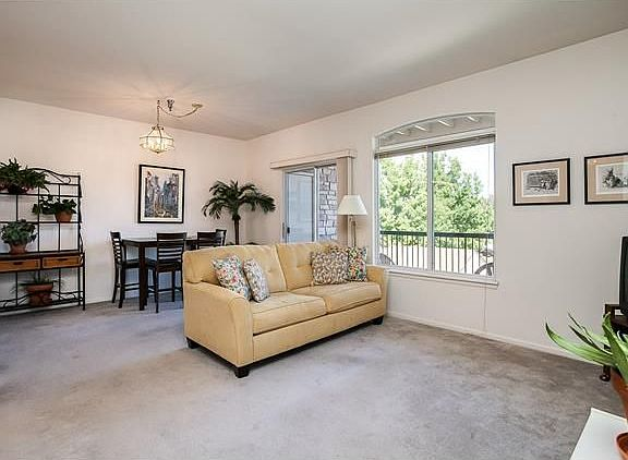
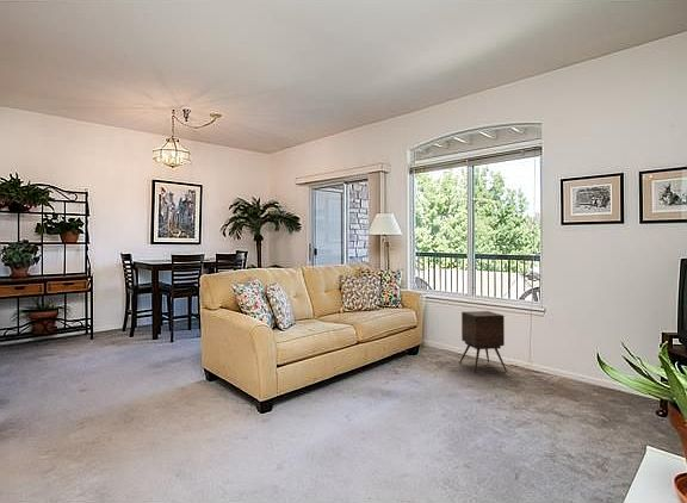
+ side table [458,310,508,374]
